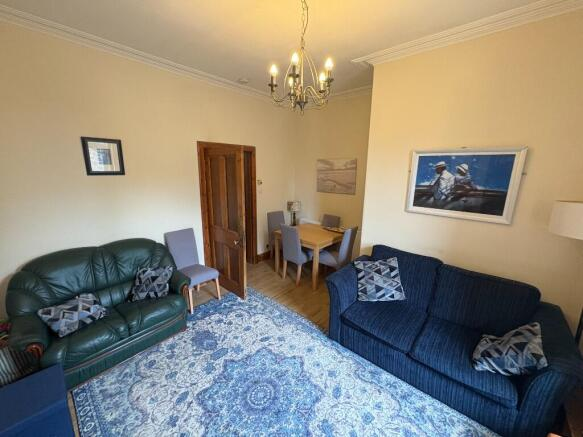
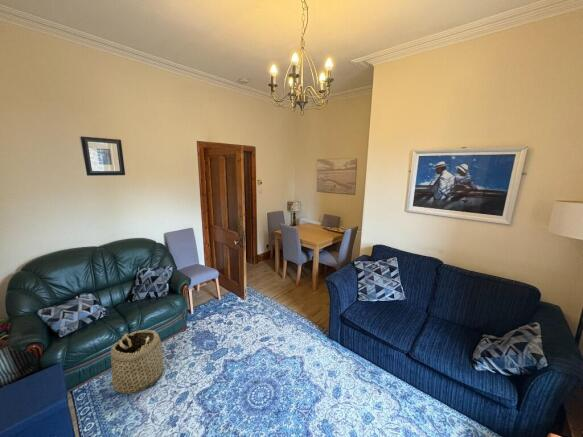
+ basket [110,329,164,395]
